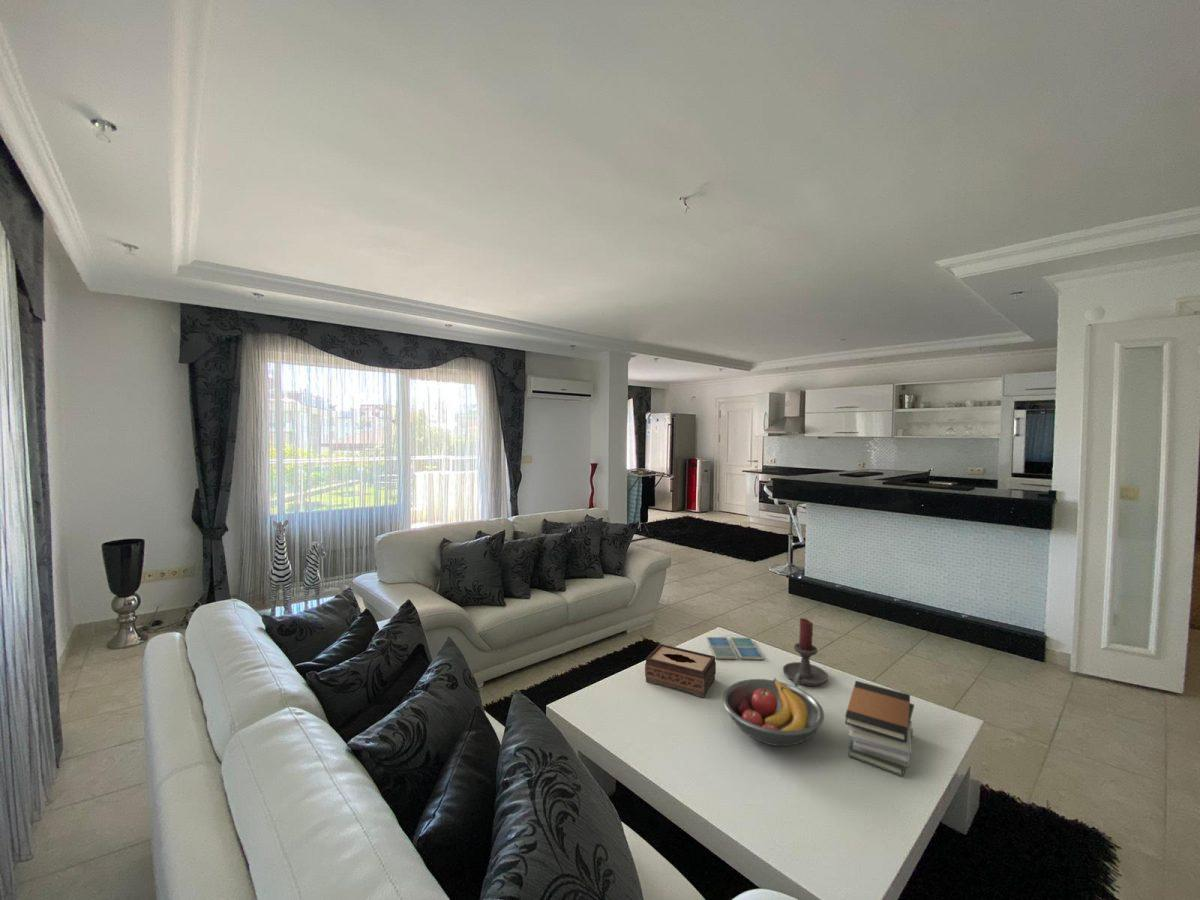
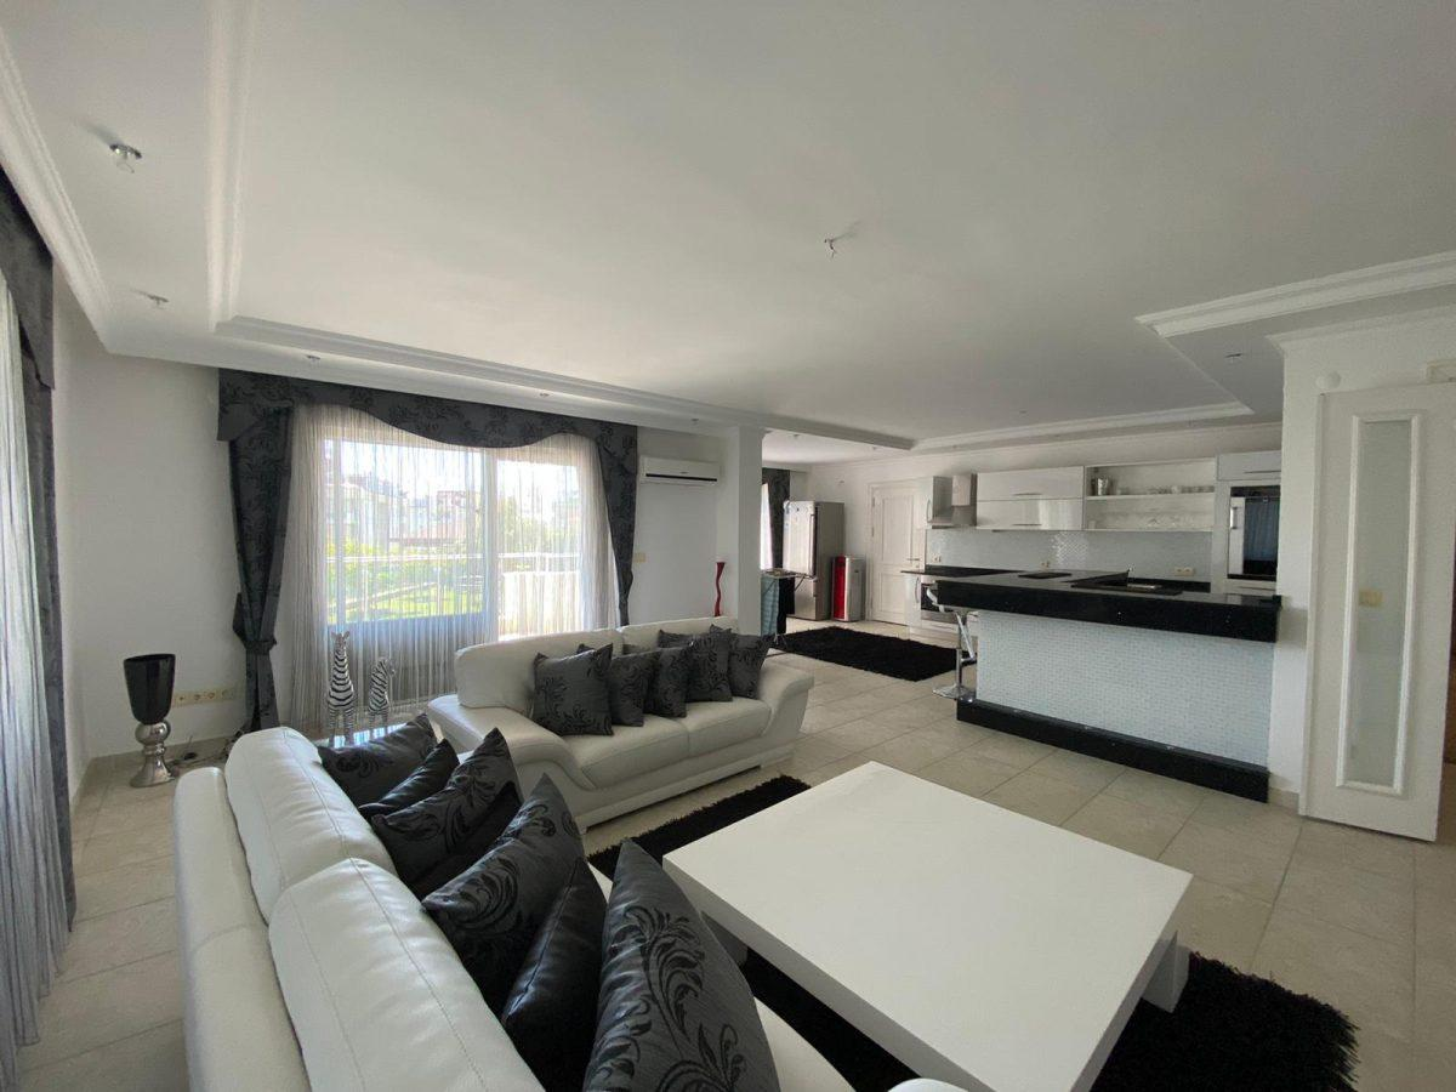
- fruit bowl [722,677,825,747]
- drink coaster [705,636,764,661]
- book stack [844,680,915,777]
- candle holder [782,617,829,688]
- tissue box [644,643,717,699]
